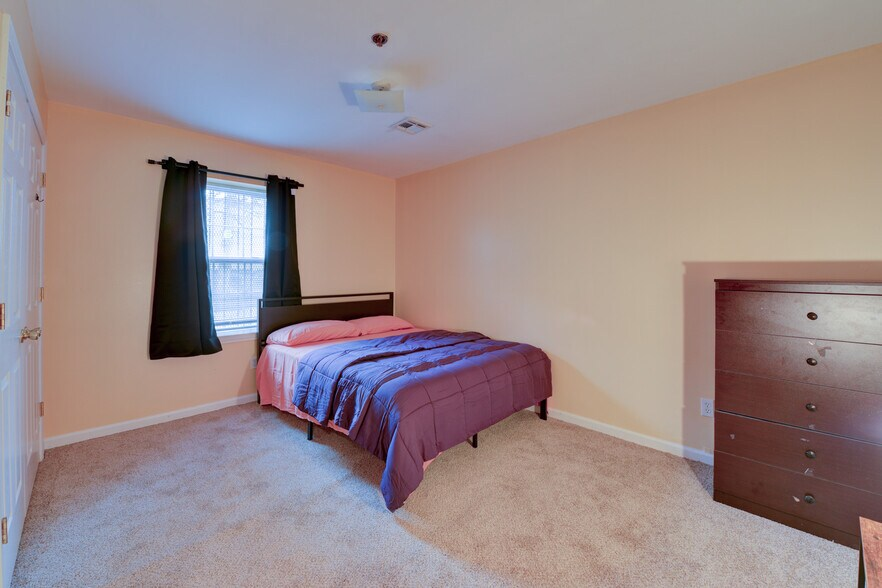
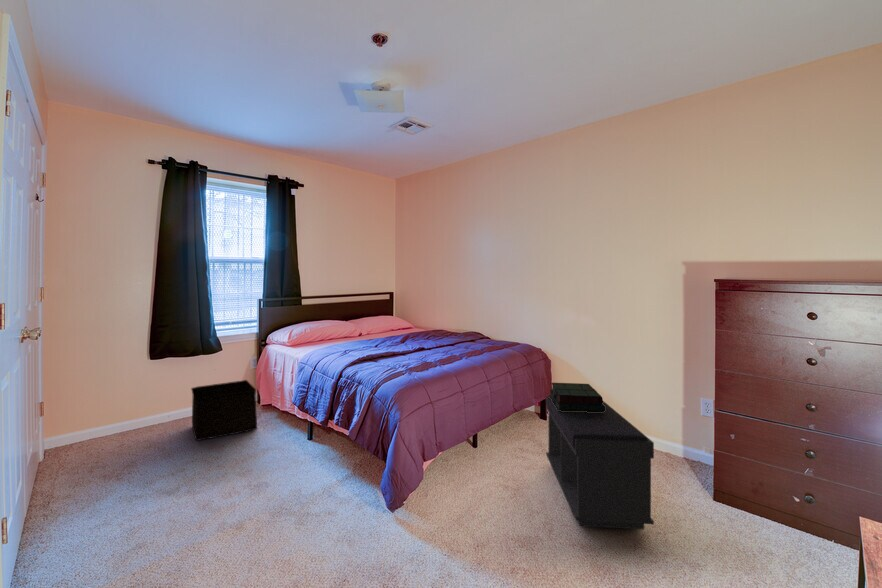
+ storage bin [190,379,258,442]
+ stack of books [548,382,605,412]
+ bench [545,395,655,530]
